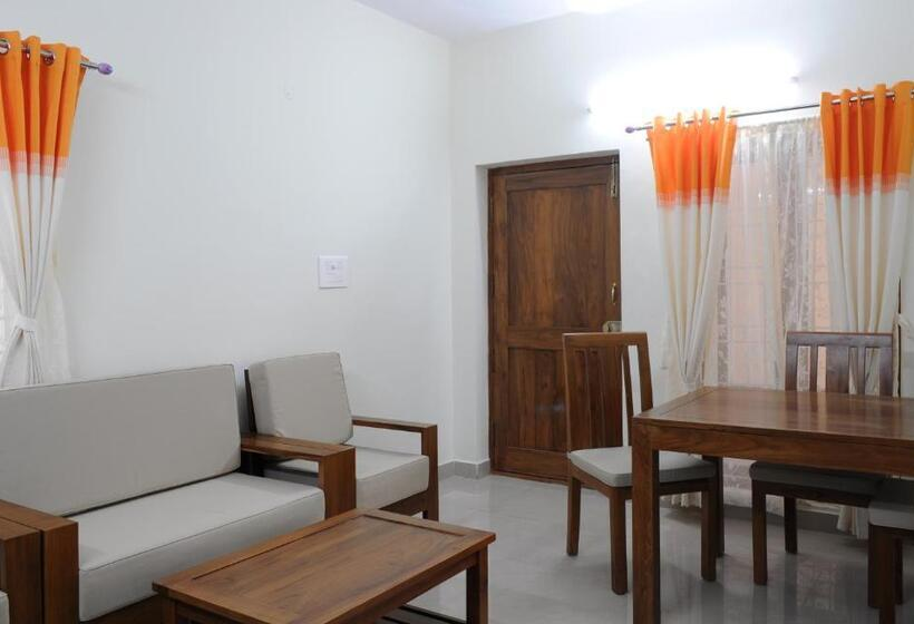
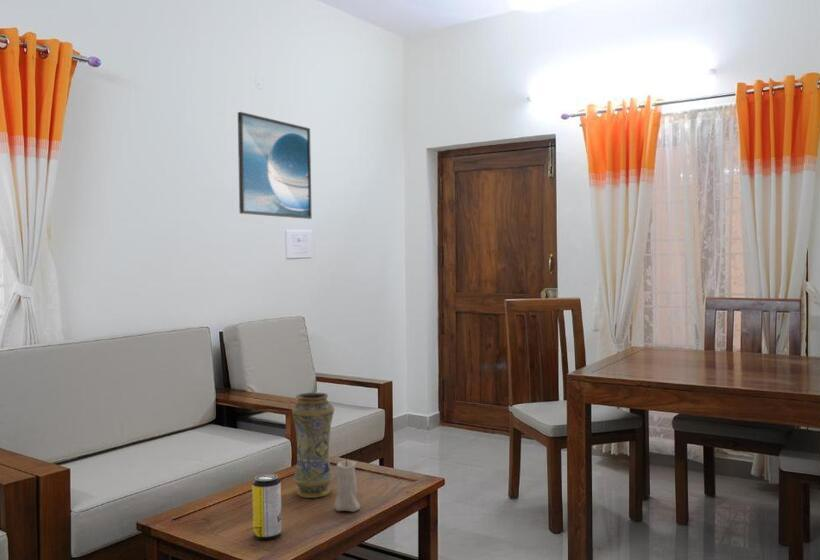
+ beverage can [251,473,283,541]
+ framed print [237,111,313,220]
+ vase [291,392,335,499]
+ candle [334,456,361,513]
